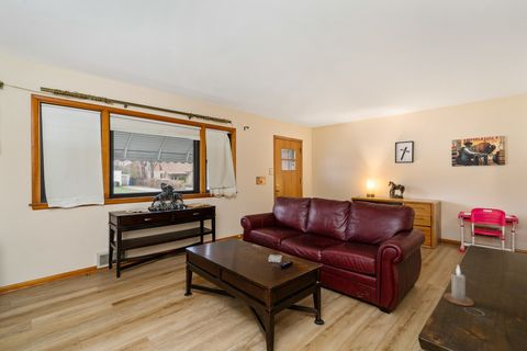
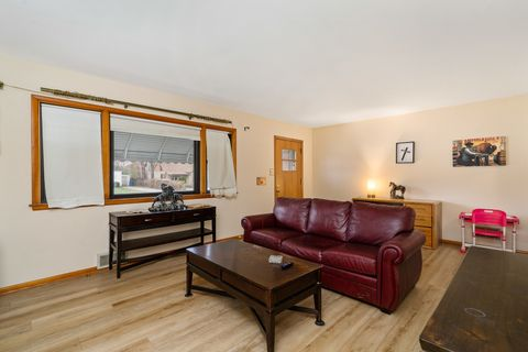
- candle [442,264,475,307]
